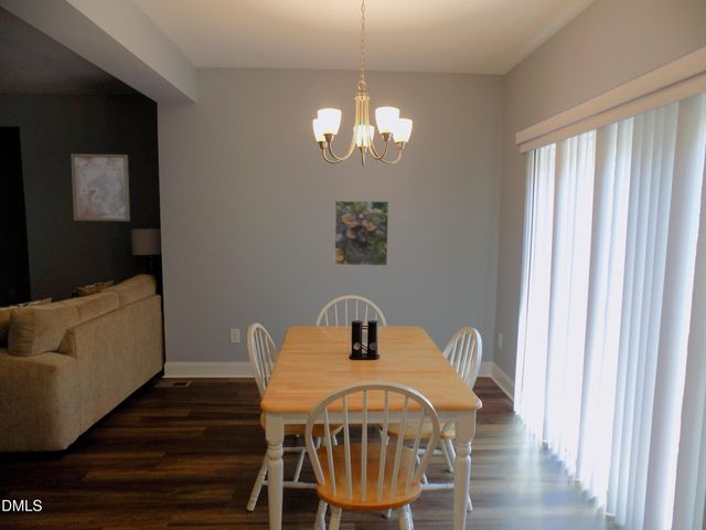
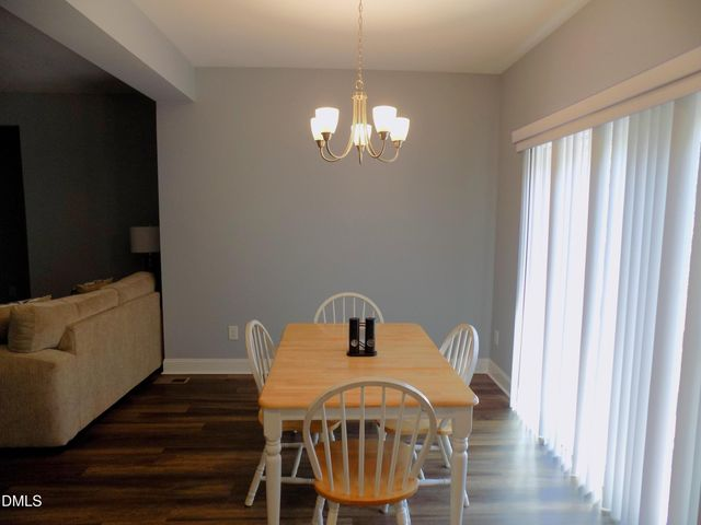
- wall art [69,152,131,222]
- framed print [333,200,389,267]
